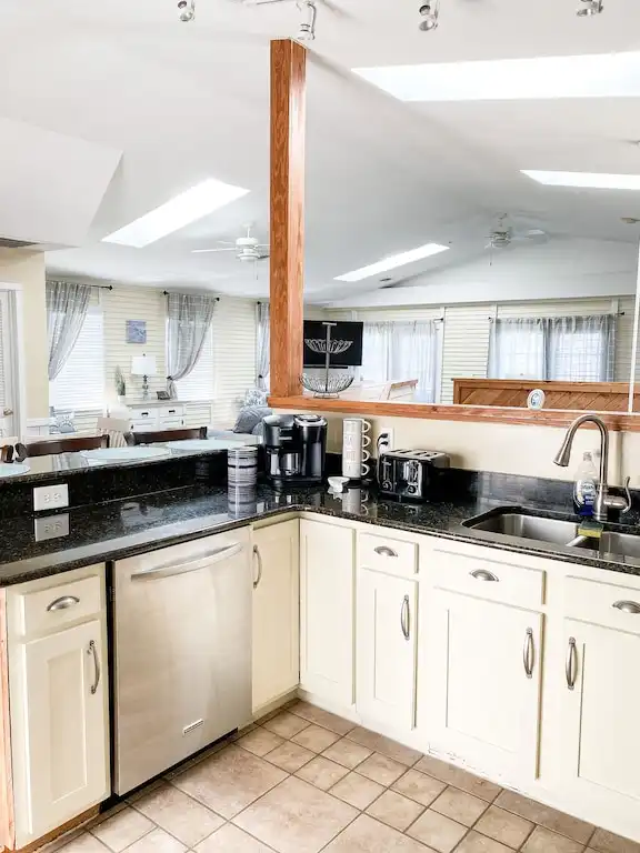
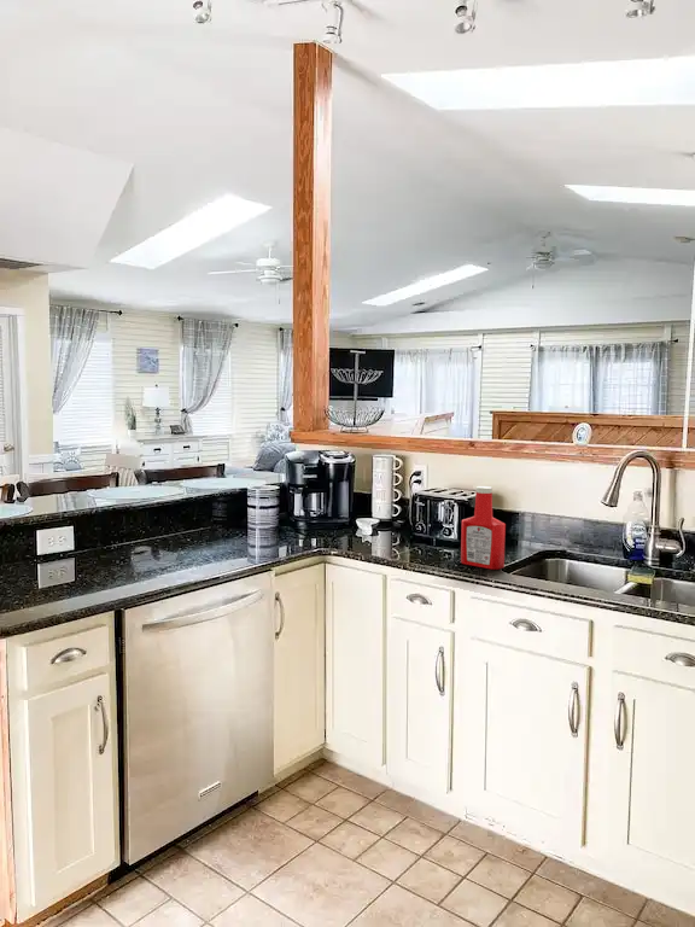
+ soap bottle [460,485,507,571]
